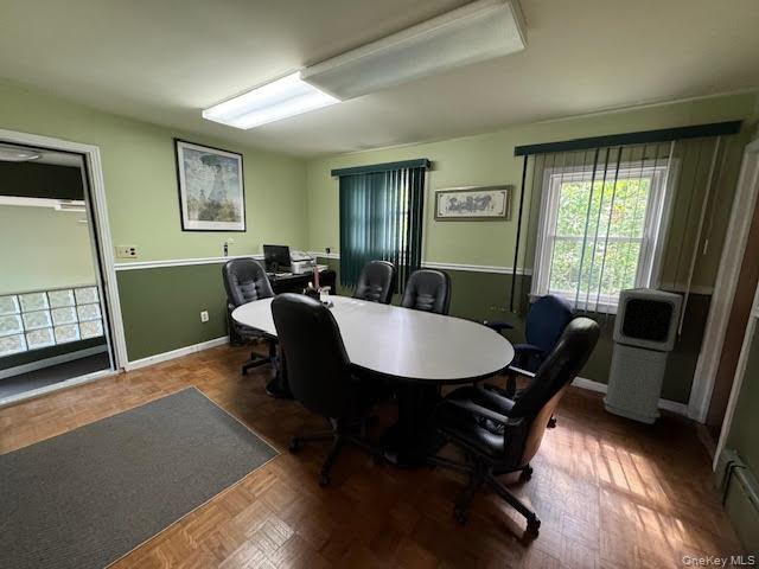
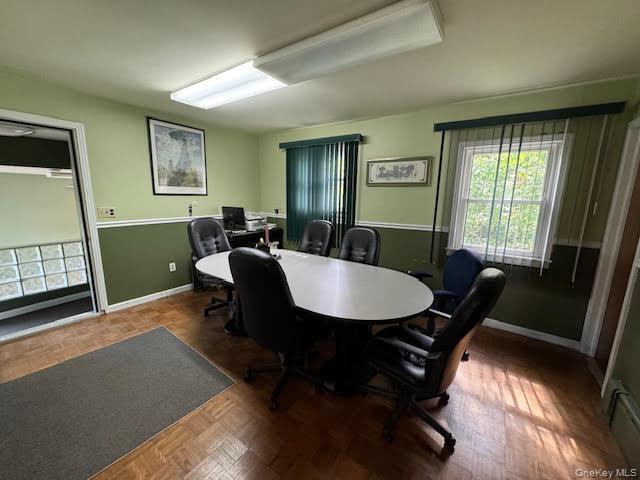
- air purifier [601,287,684,426]
